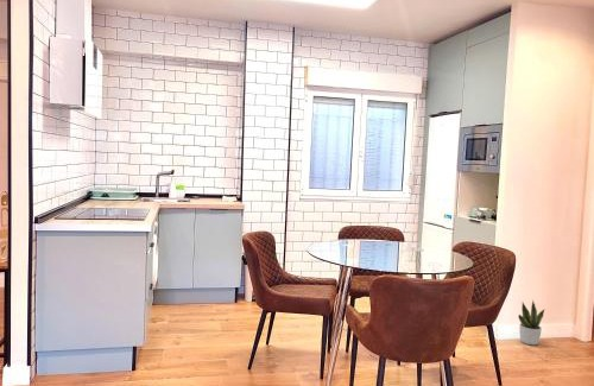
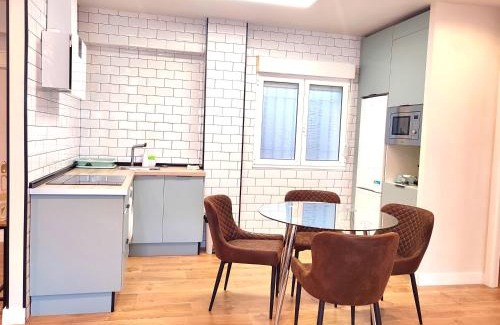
- potted plant [517,299,545,346]
